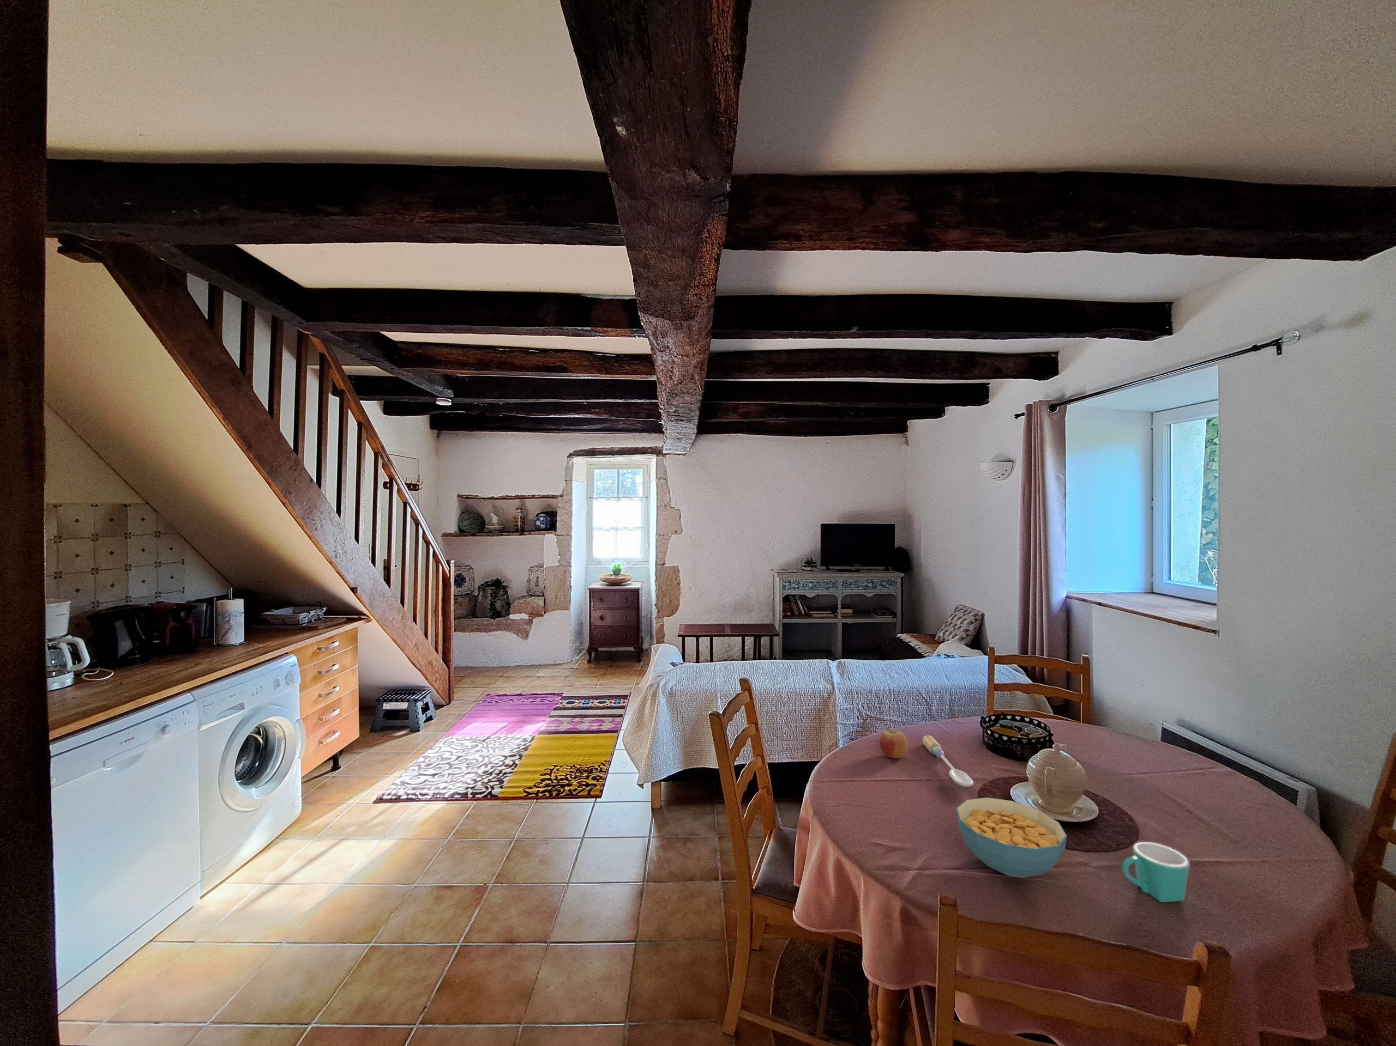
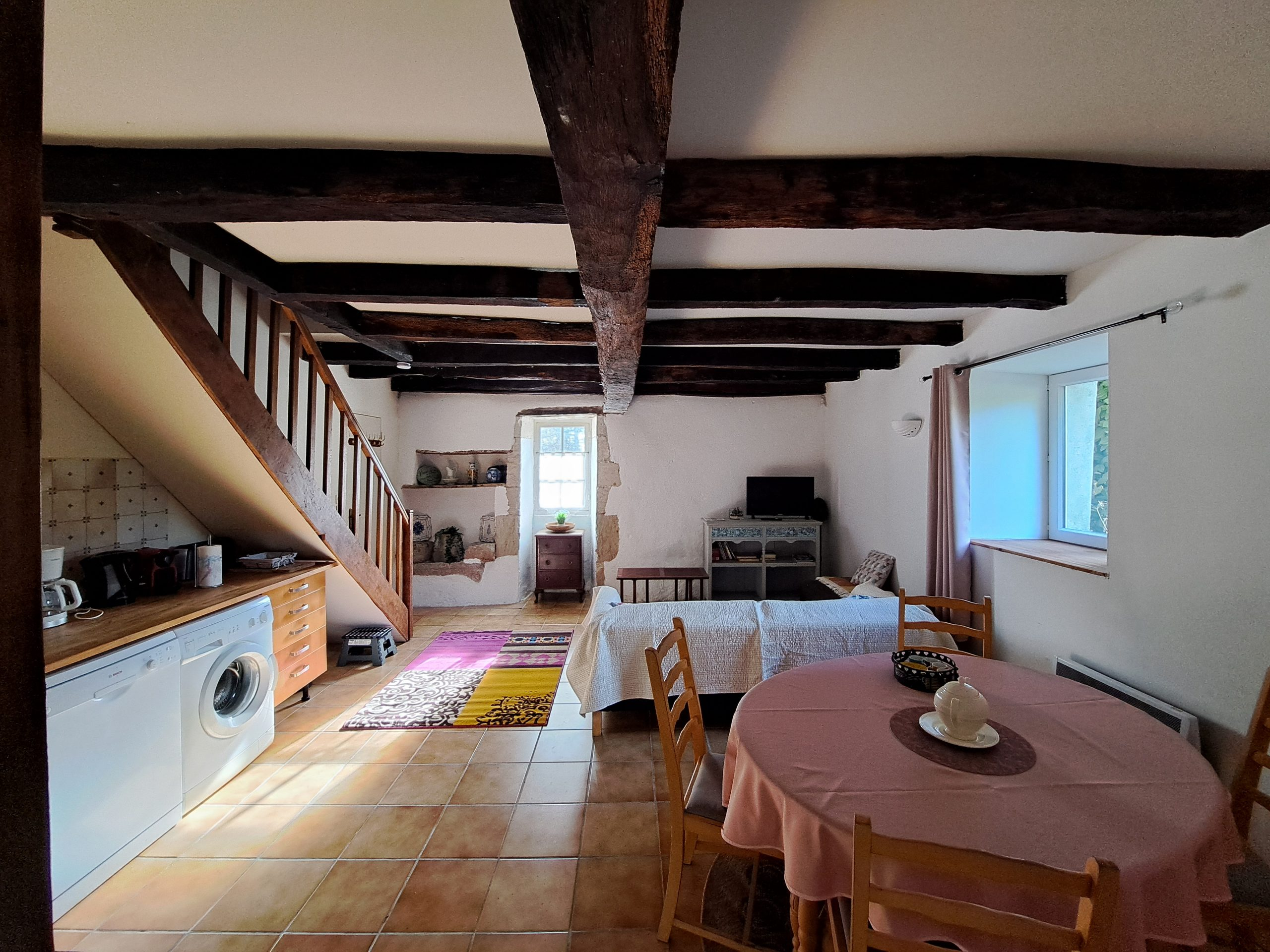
- cereal bowl [956,797,1067,878]
- mug [1121,842,1190,903]
- fruit [878,726,909,759]
- spoon [922,735,974,787]
